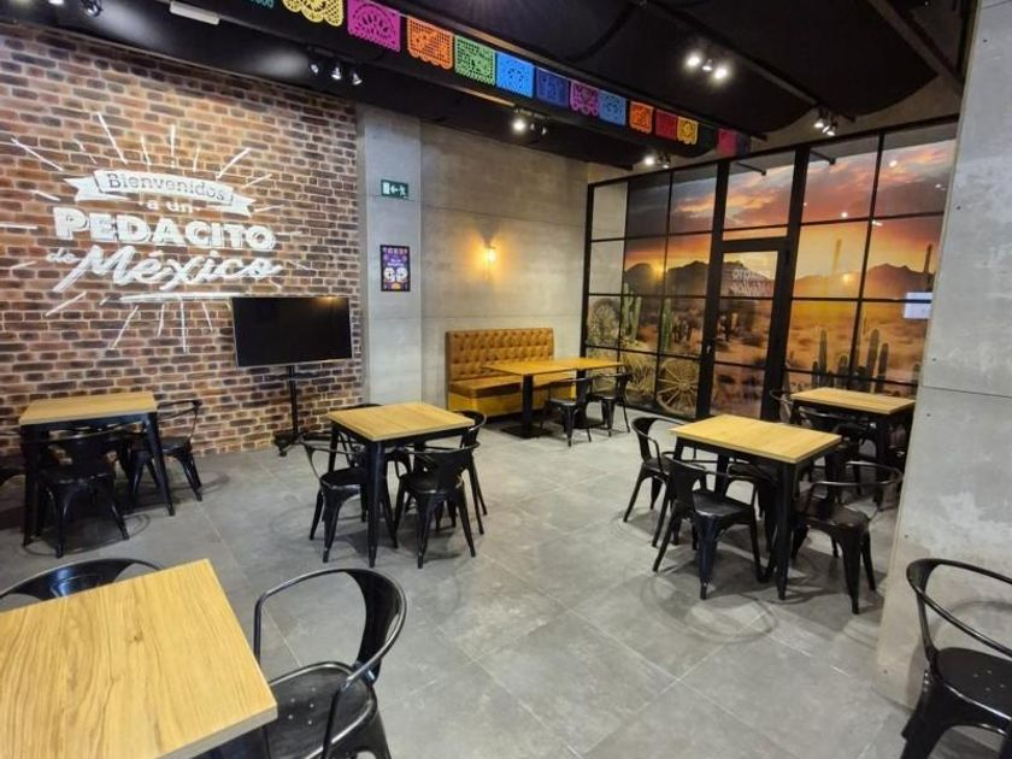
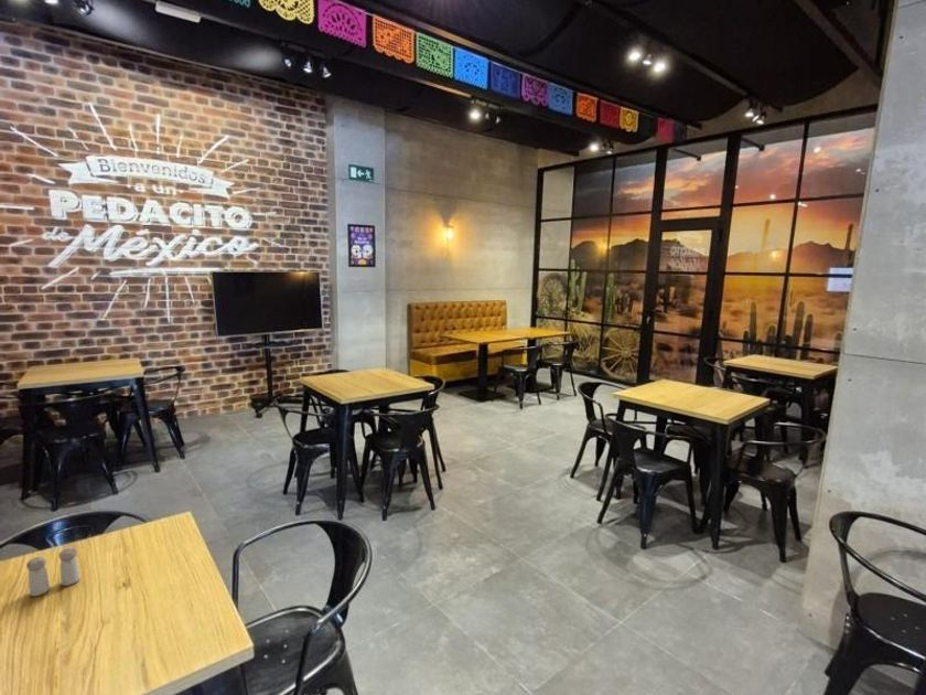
+ salt and pepper shaker [25,546,80,597]
